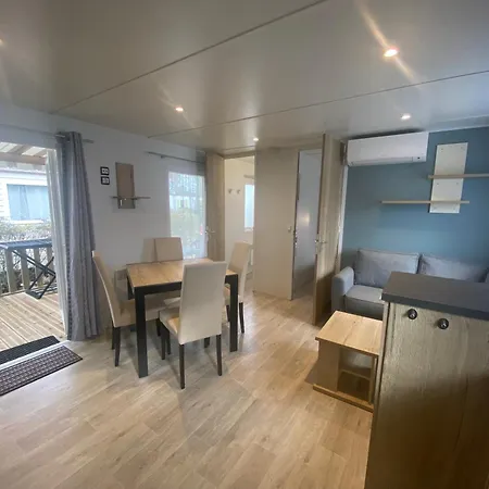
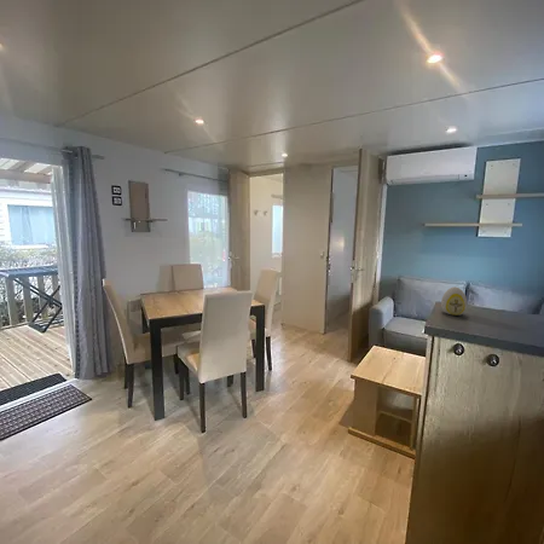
+ decorative egg [440,285,468,317]
